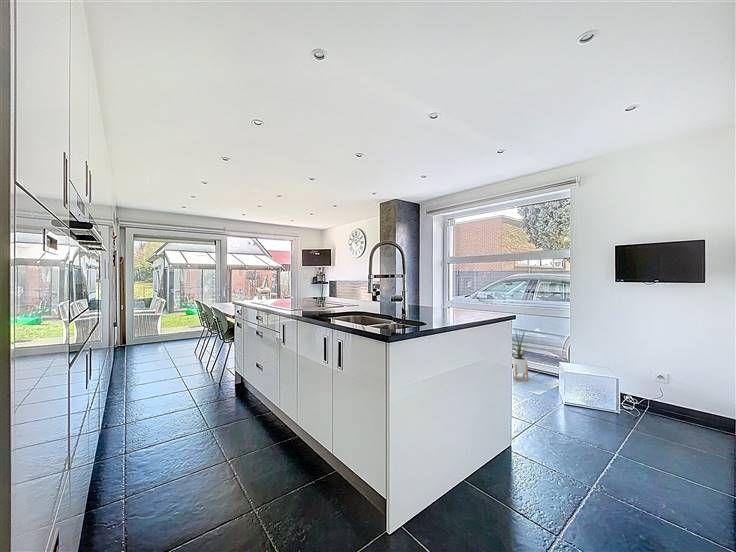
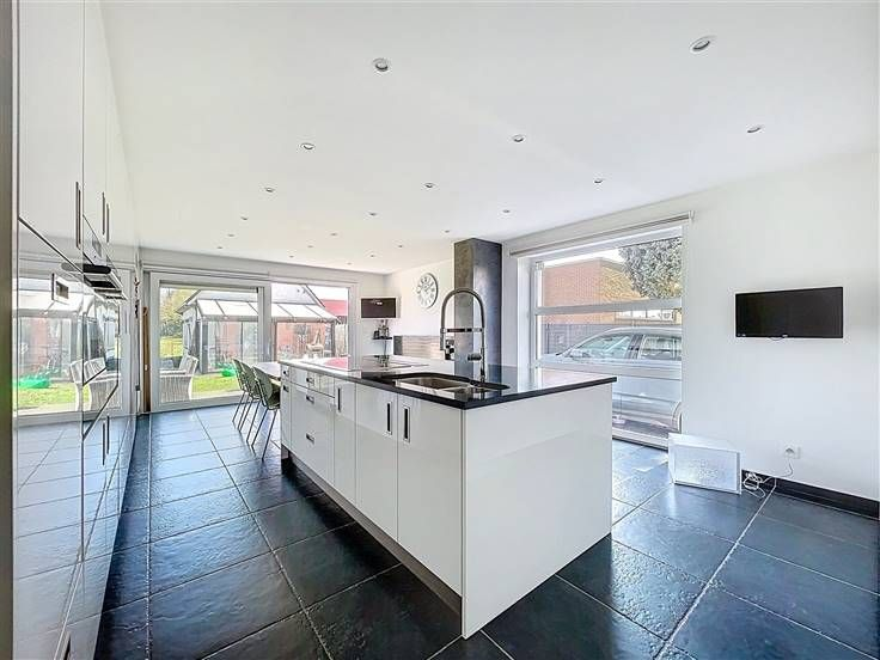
- house plant [512,324,535,382]
